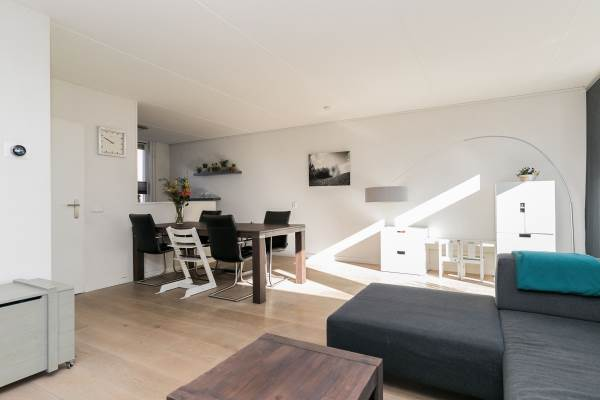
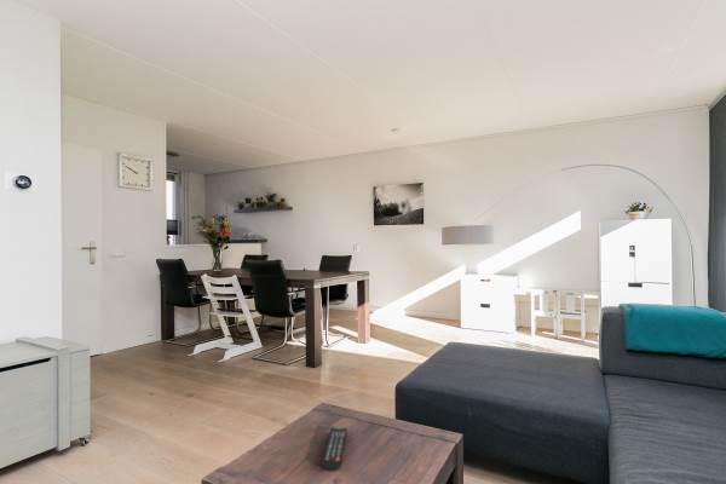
+ remote control [321,426,348,471]
